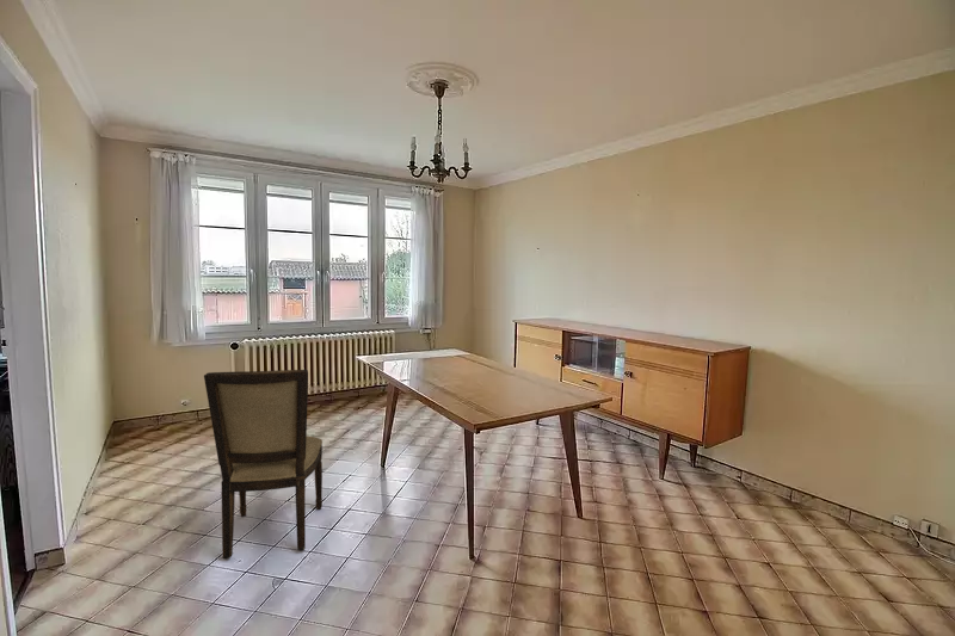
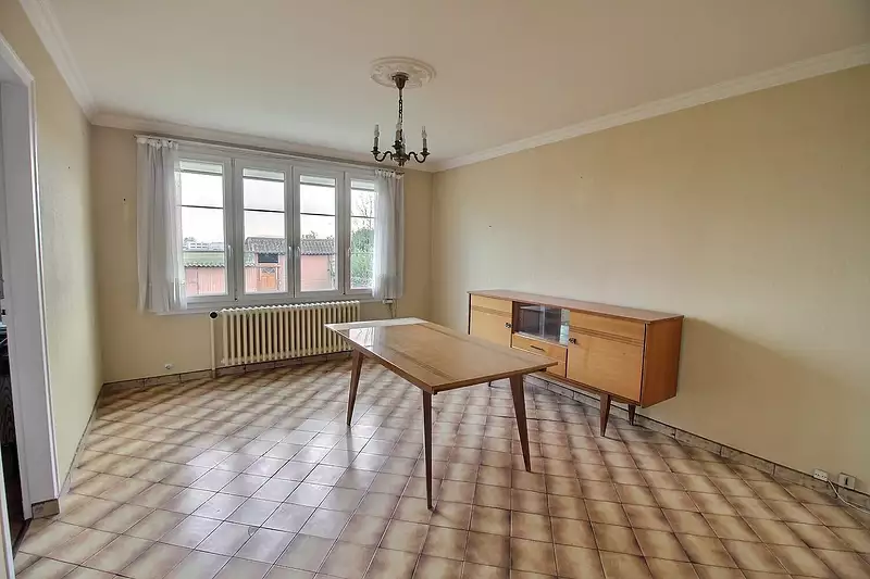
- dining chair [203,369,324,560]
